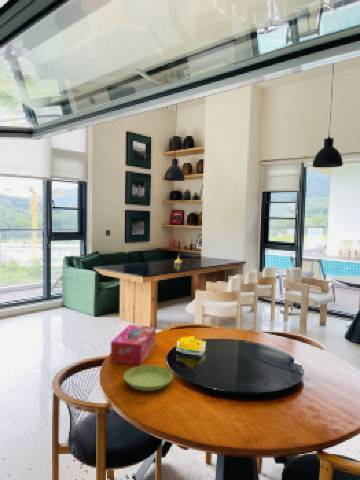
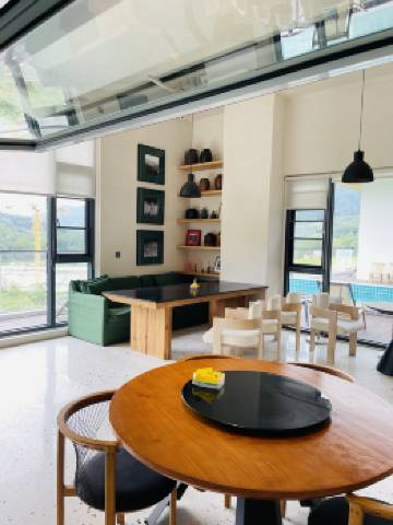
- saucer [123,364,174,392]
- tissue box [109,324,157,366]
